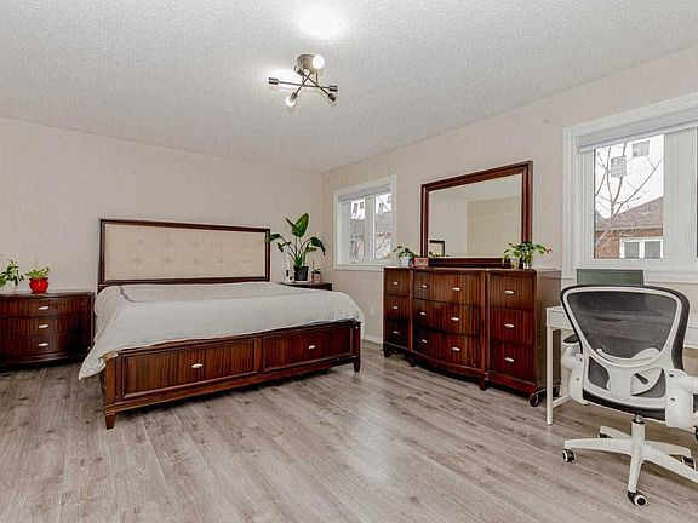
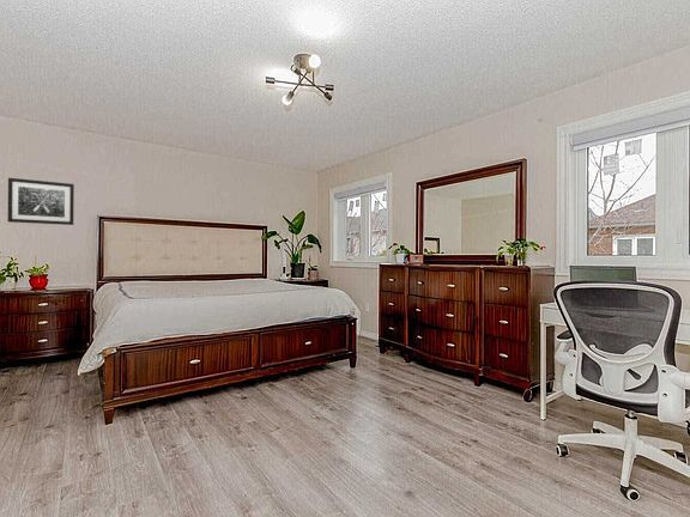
+ wall art [7,177,75,226]
